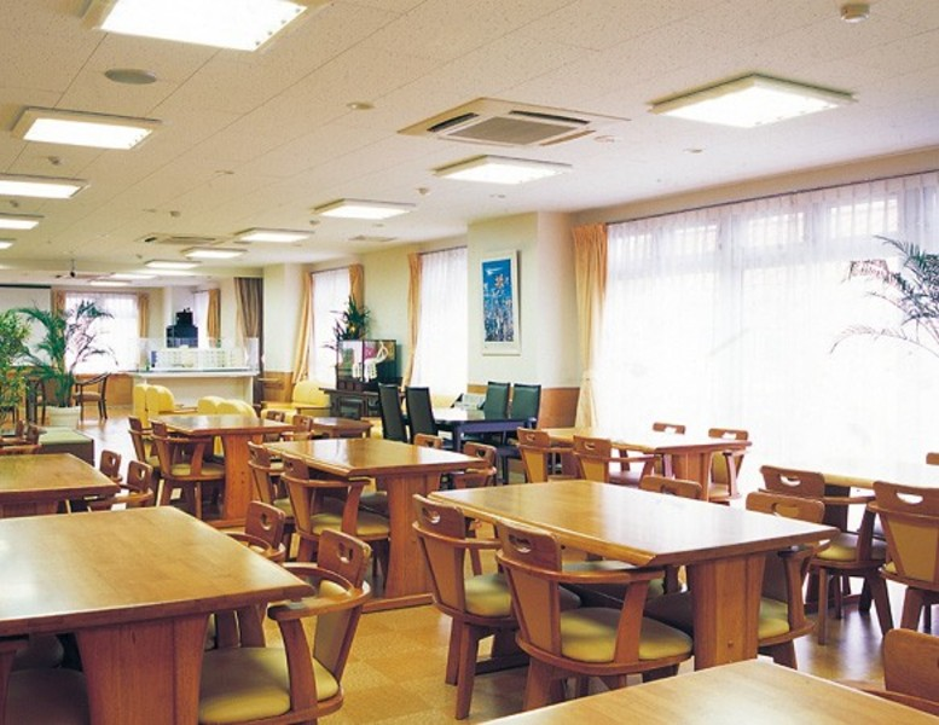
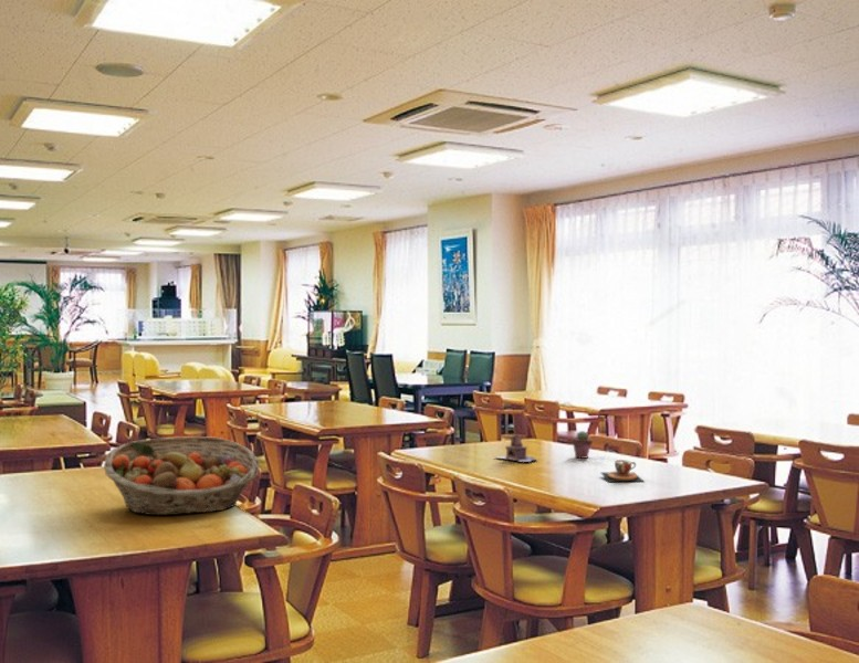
+ fruit basket [103,435,261,516]
+ teacup [599,459,646,483]
+ teapot [493,433,537,463]
+ potted succulent [572,430,594,460]
